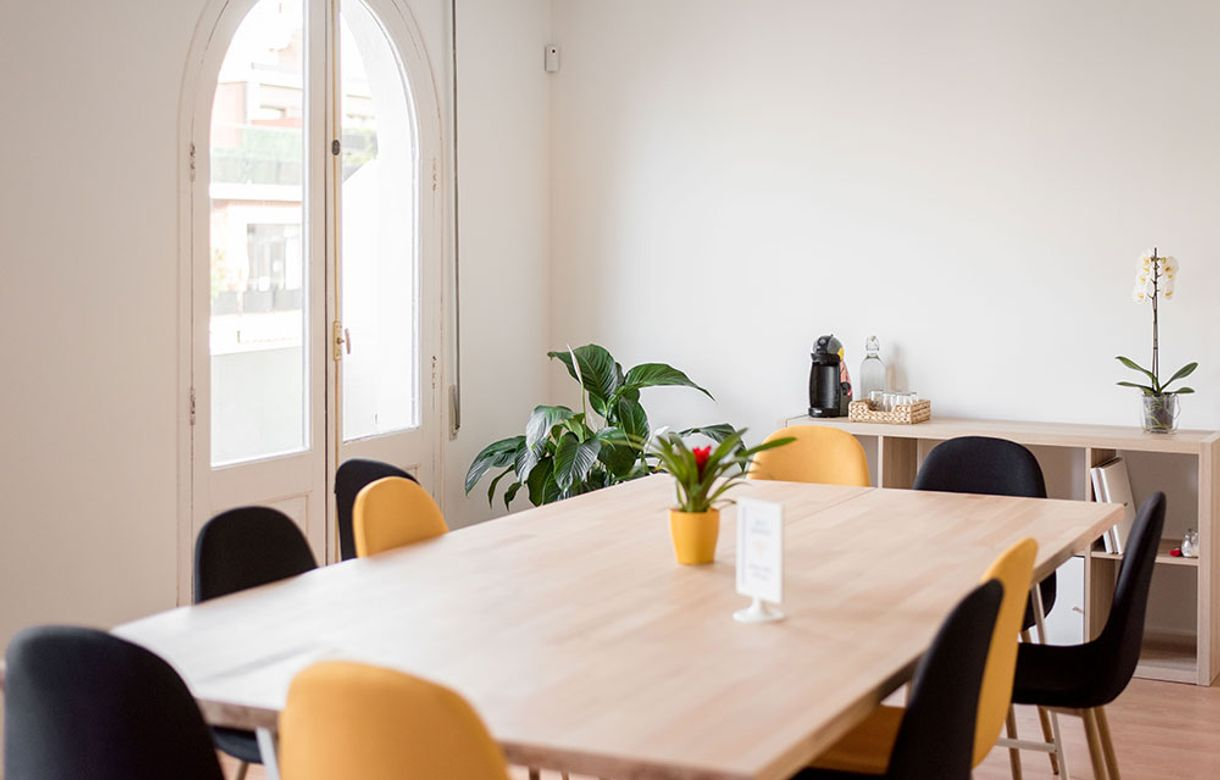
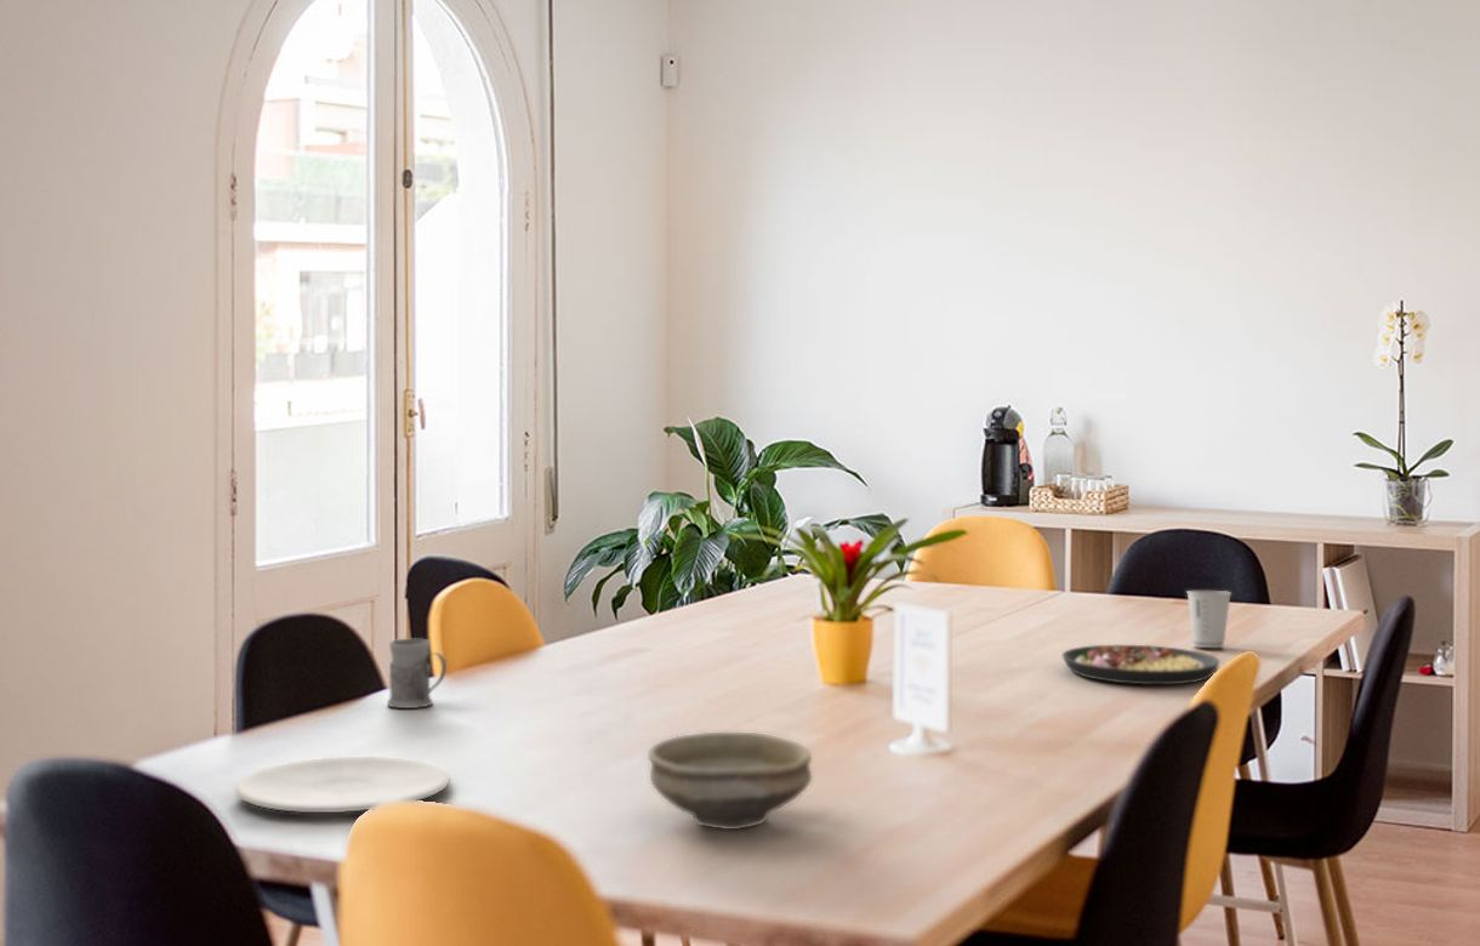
+ bowl [647,731,813,831]
+ plate [234,756,450,814]
+ dixie cup [1185,589,1233,649]
+ plate [1061,644,1220,685]
+ mug [386,638,448,710]
